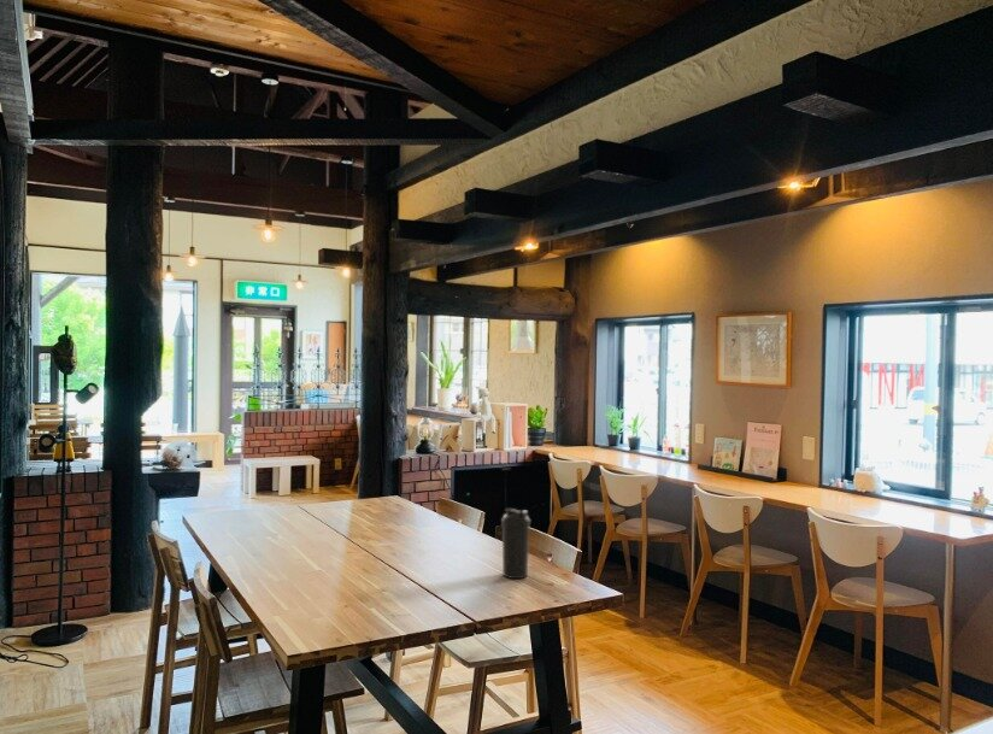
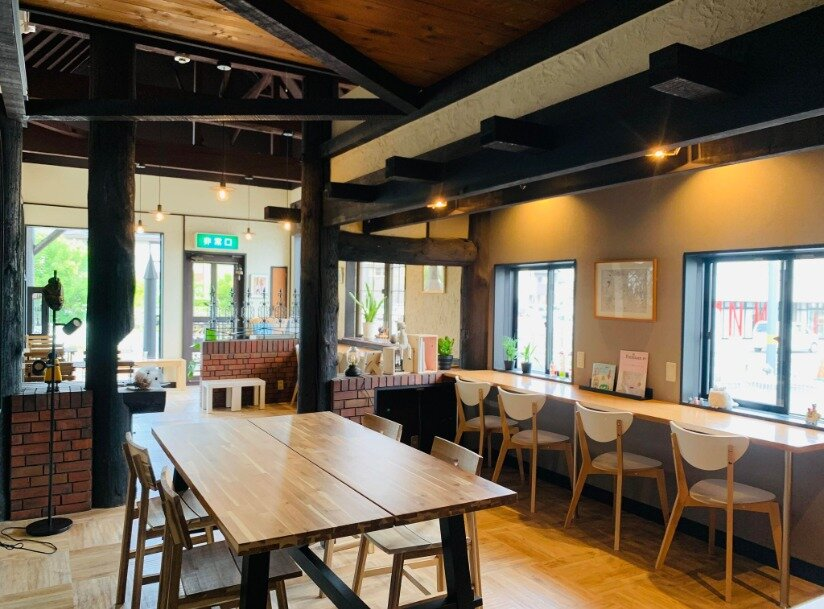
- water bottle [500,507,531,580]
